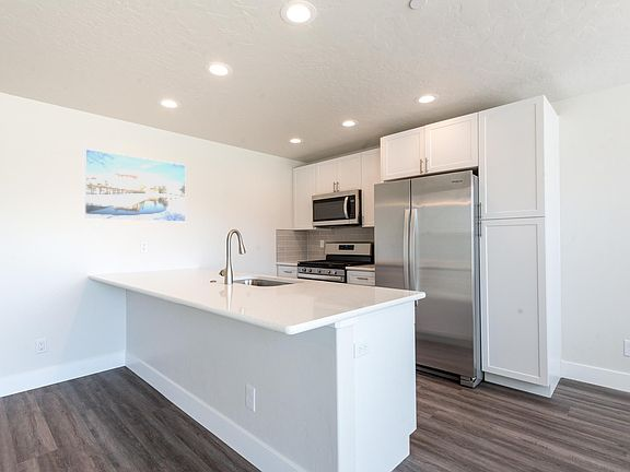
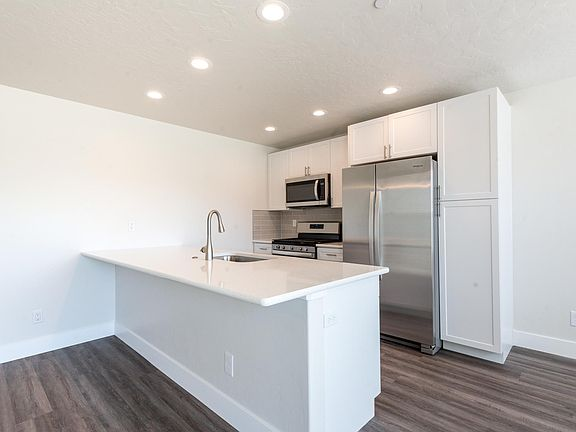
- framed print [83,148,187,223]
